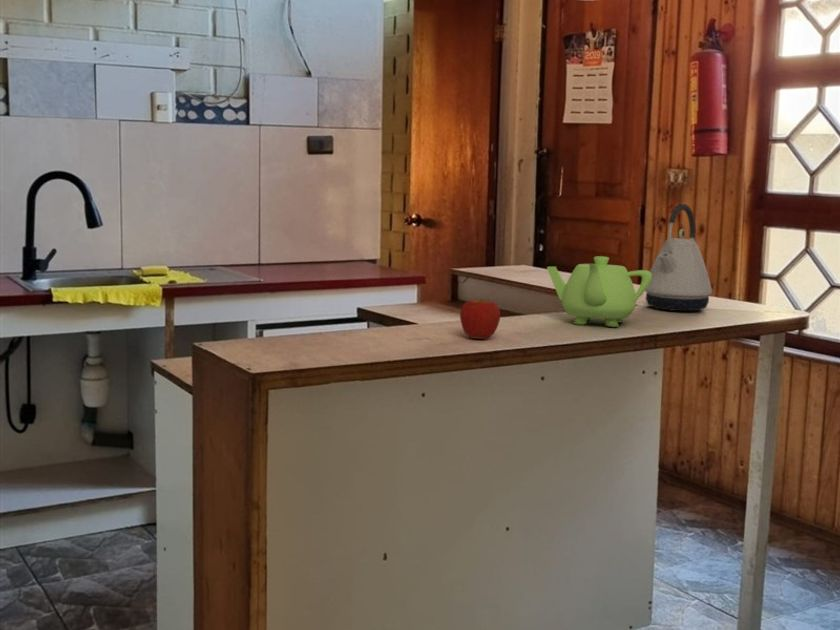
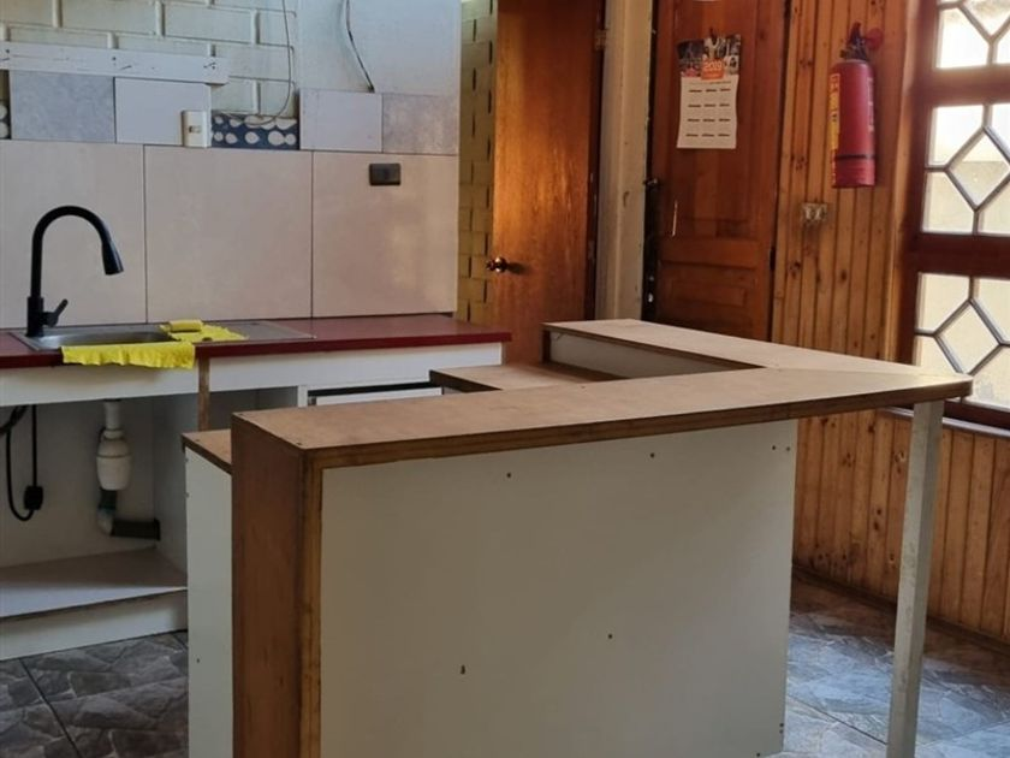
- apple [459,297,501,340]
- kettle [644,203,713,312]
- teapot [546,255,652,328]
